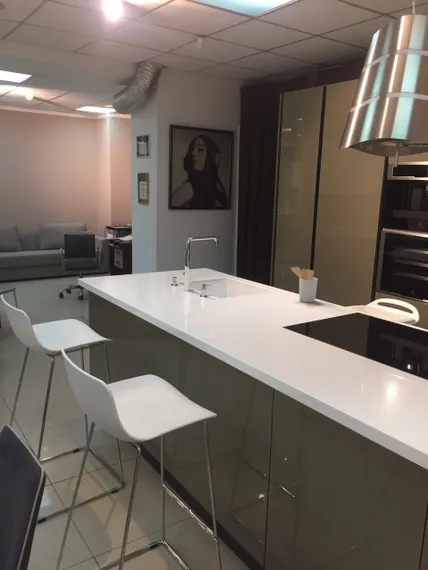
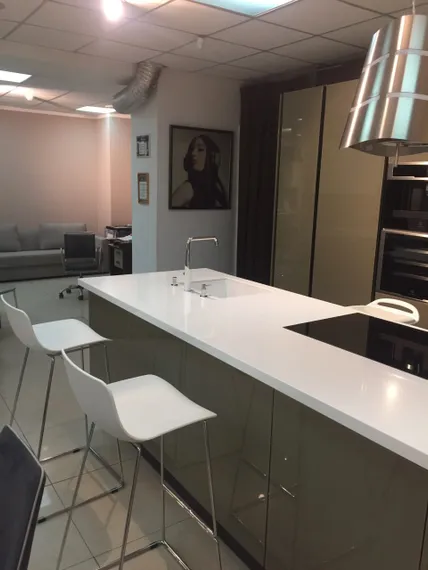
- utensil holder [290,266,319,303]
